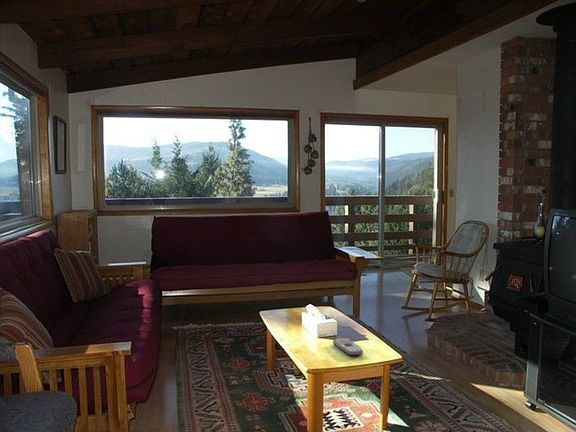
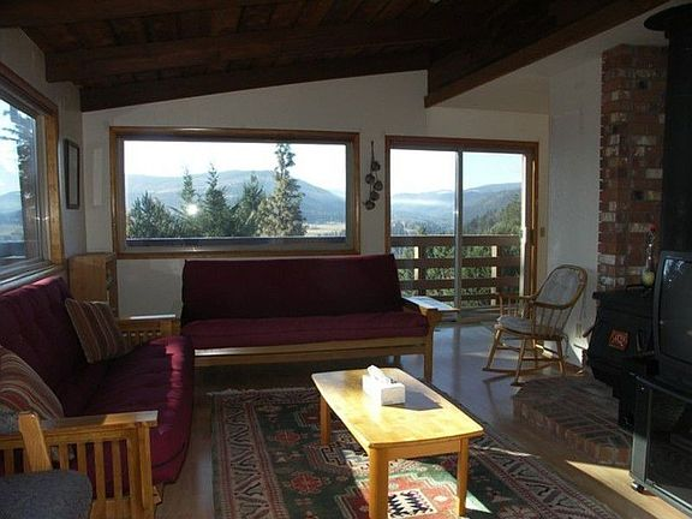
- remote control [332,337,364,357]
